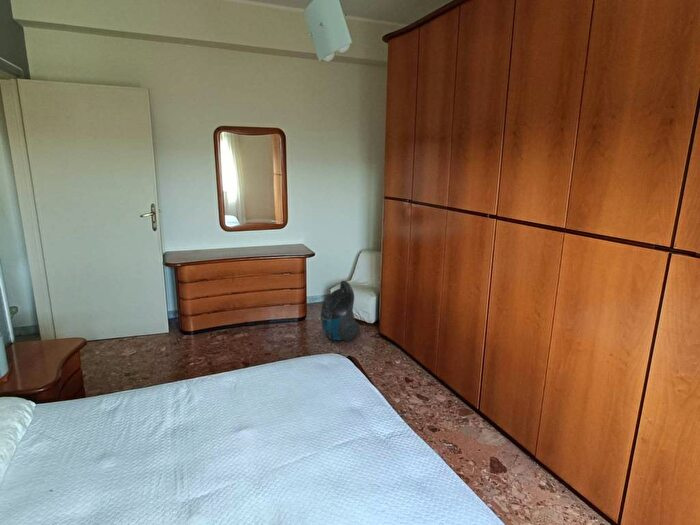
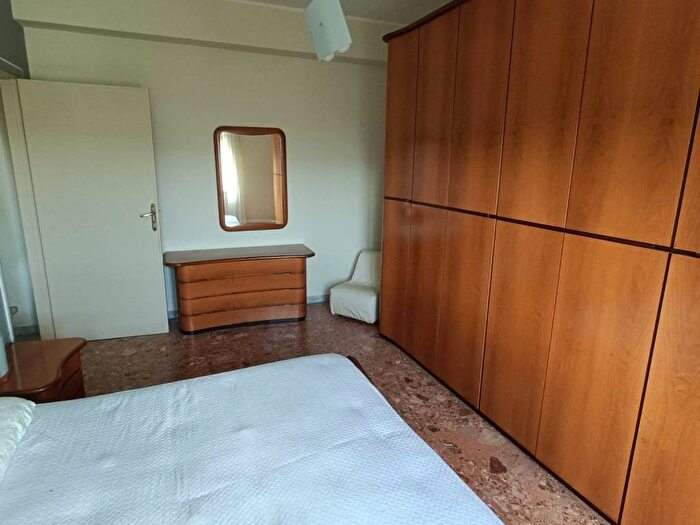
- vacuum cleaner [320,280,361,342]
